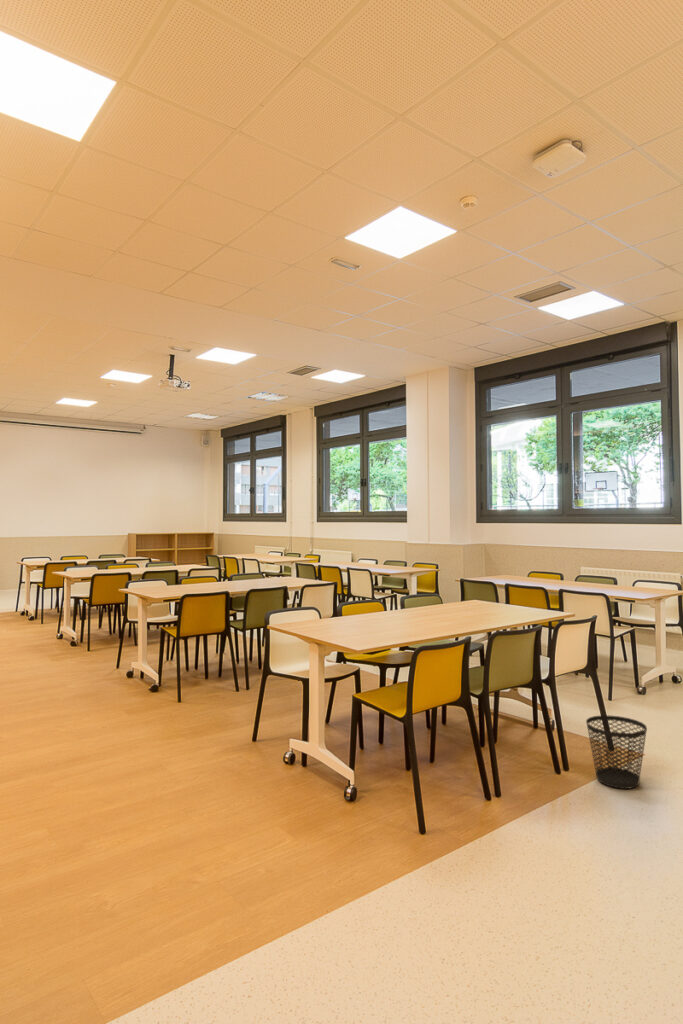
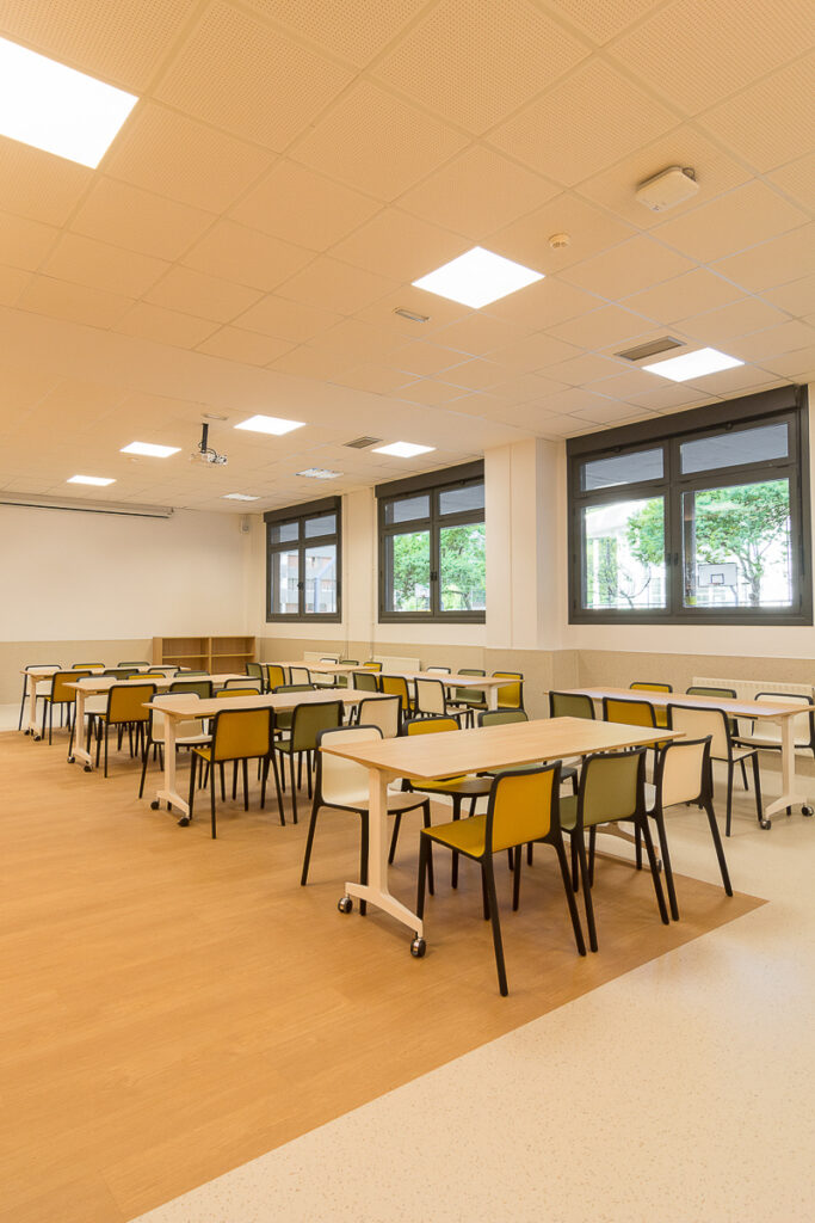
- wastebasket [585,714,648,790]
